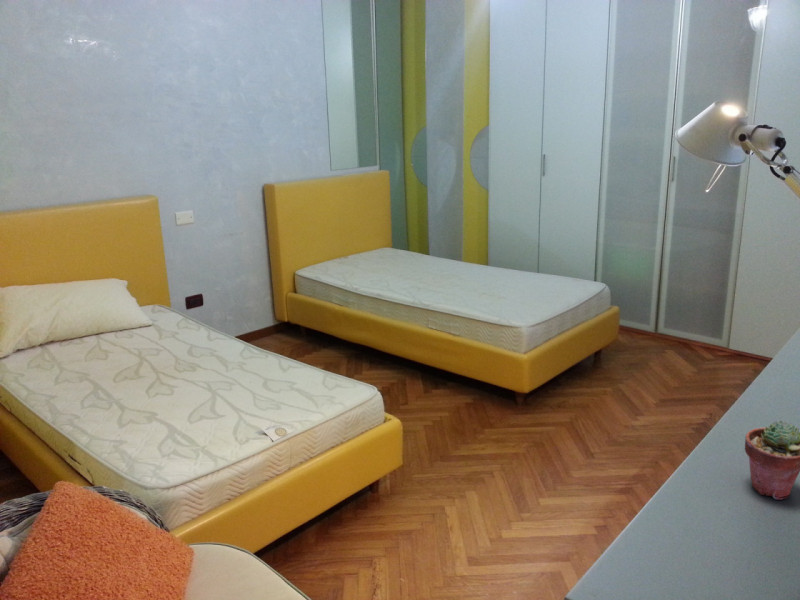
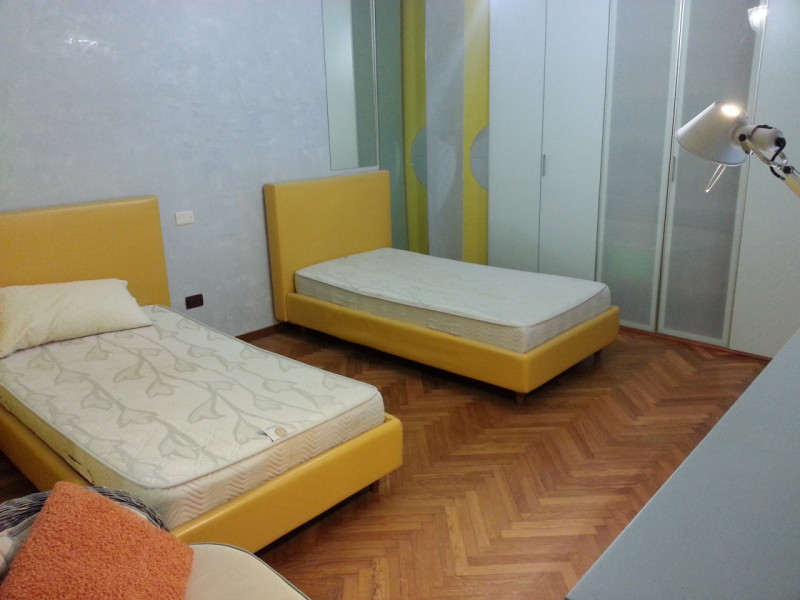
- potted succulent [744,420,800,501]
